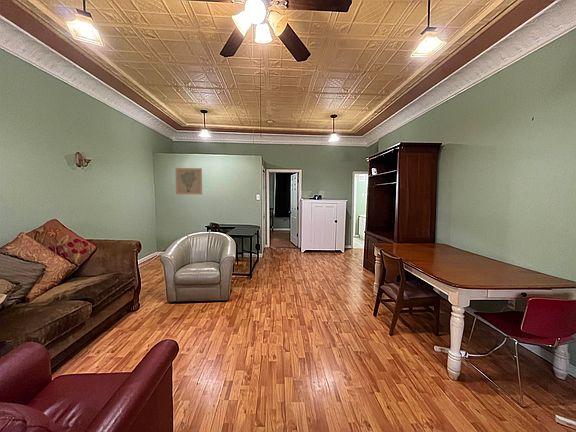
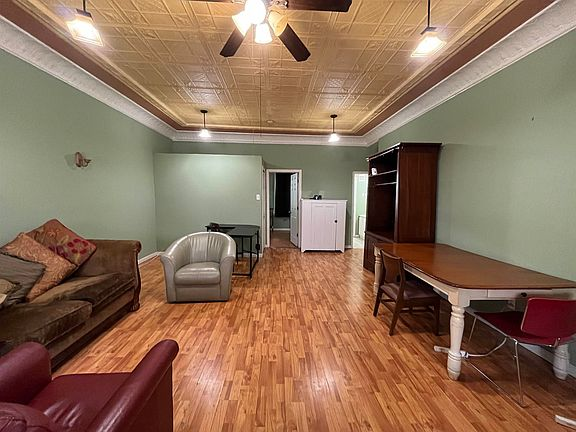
- wall art [174,167,203,195]
